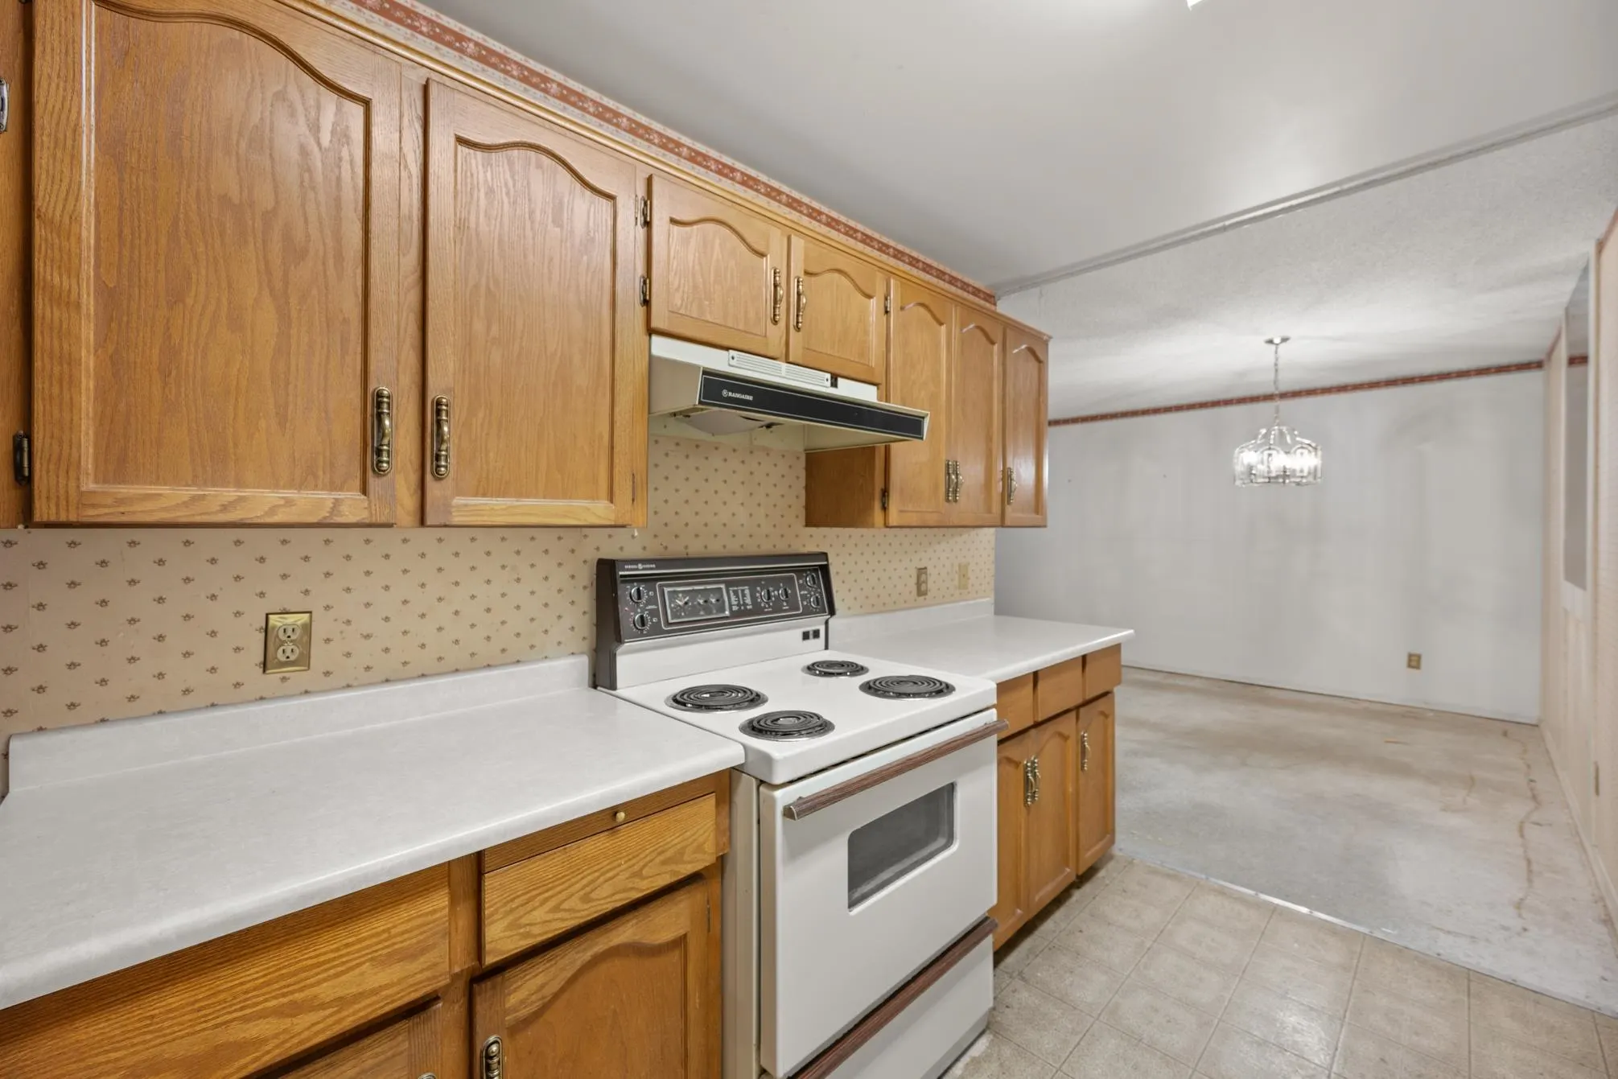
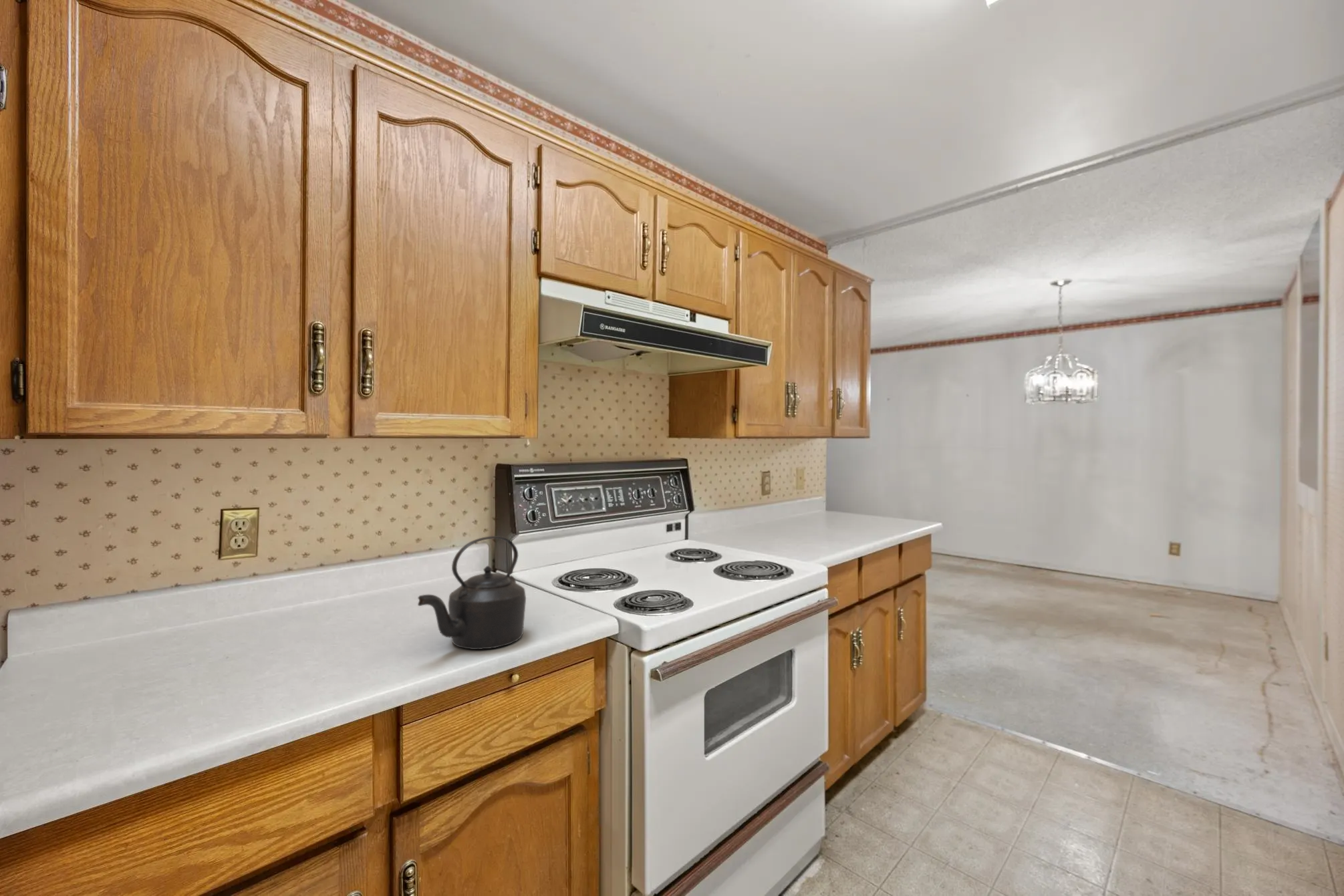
+ kettle [417,535,527,650]
